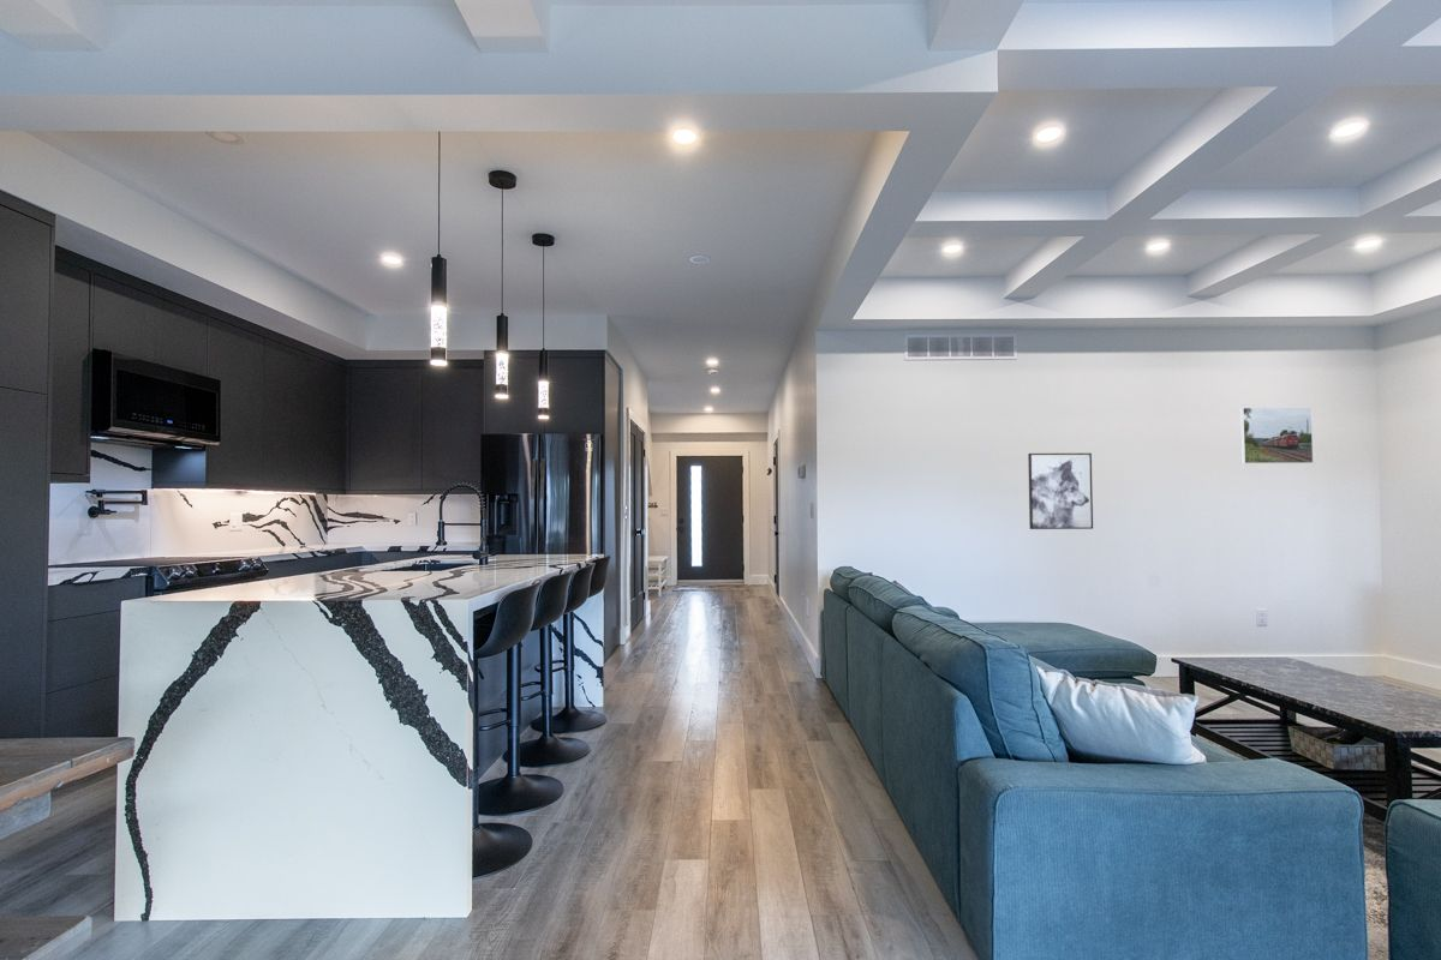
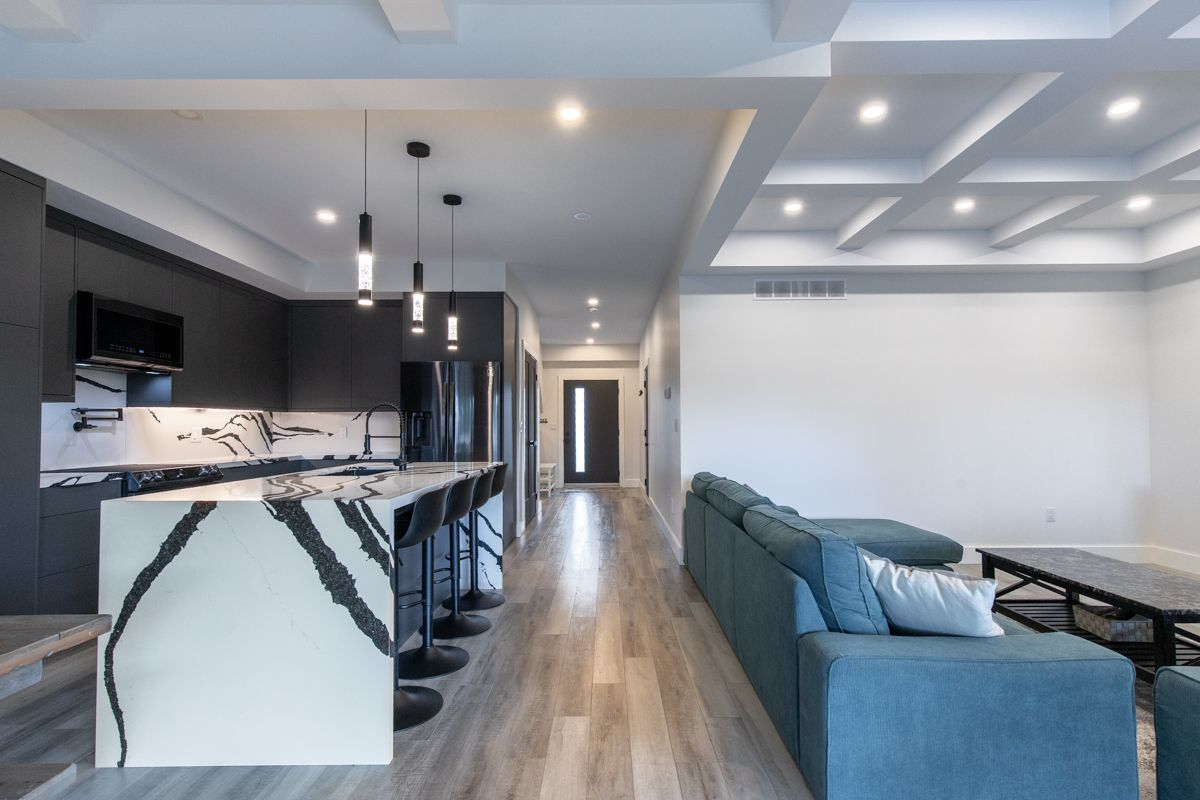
- wall art [1027,452,1094,530]
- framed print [1238,407,1315,464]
